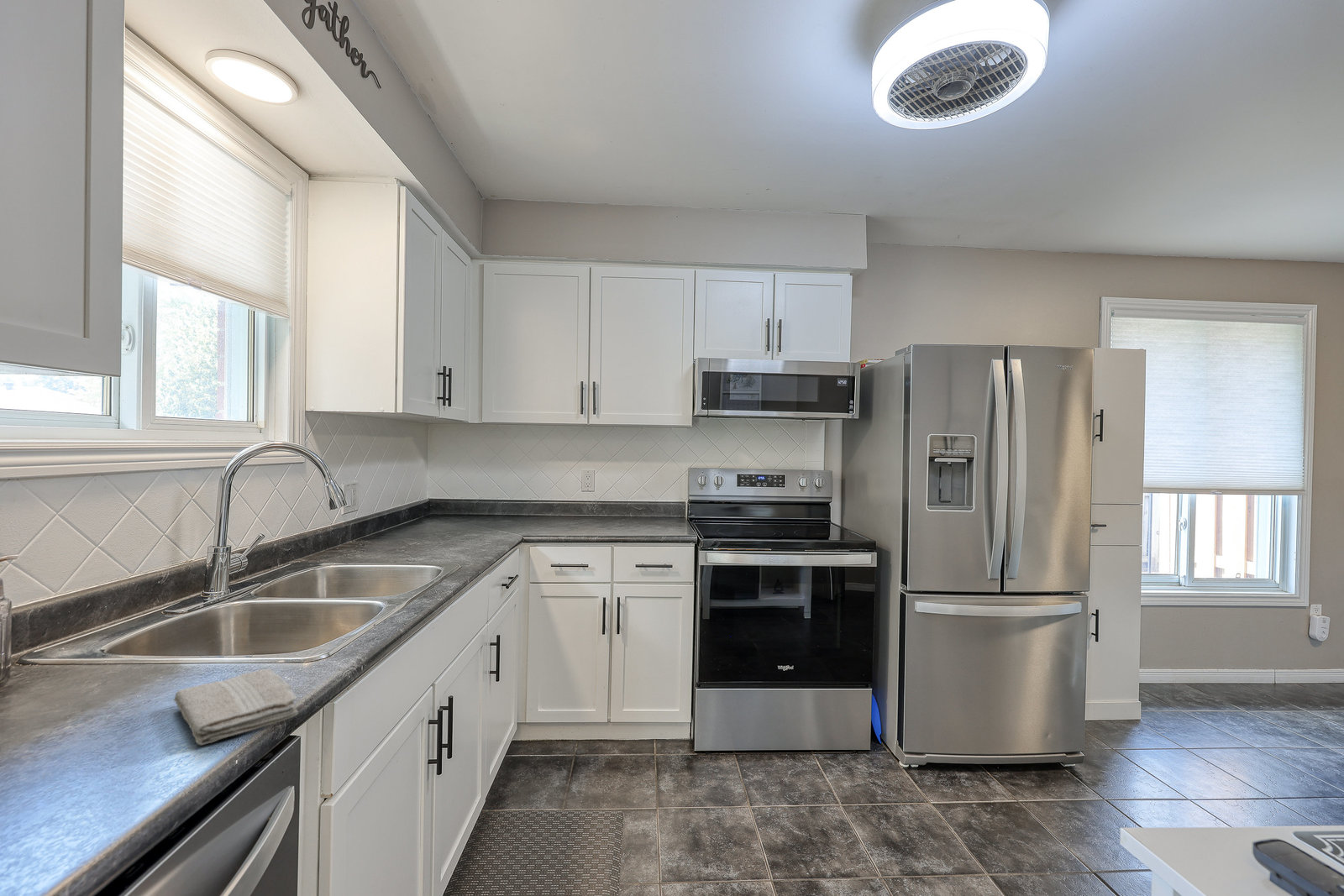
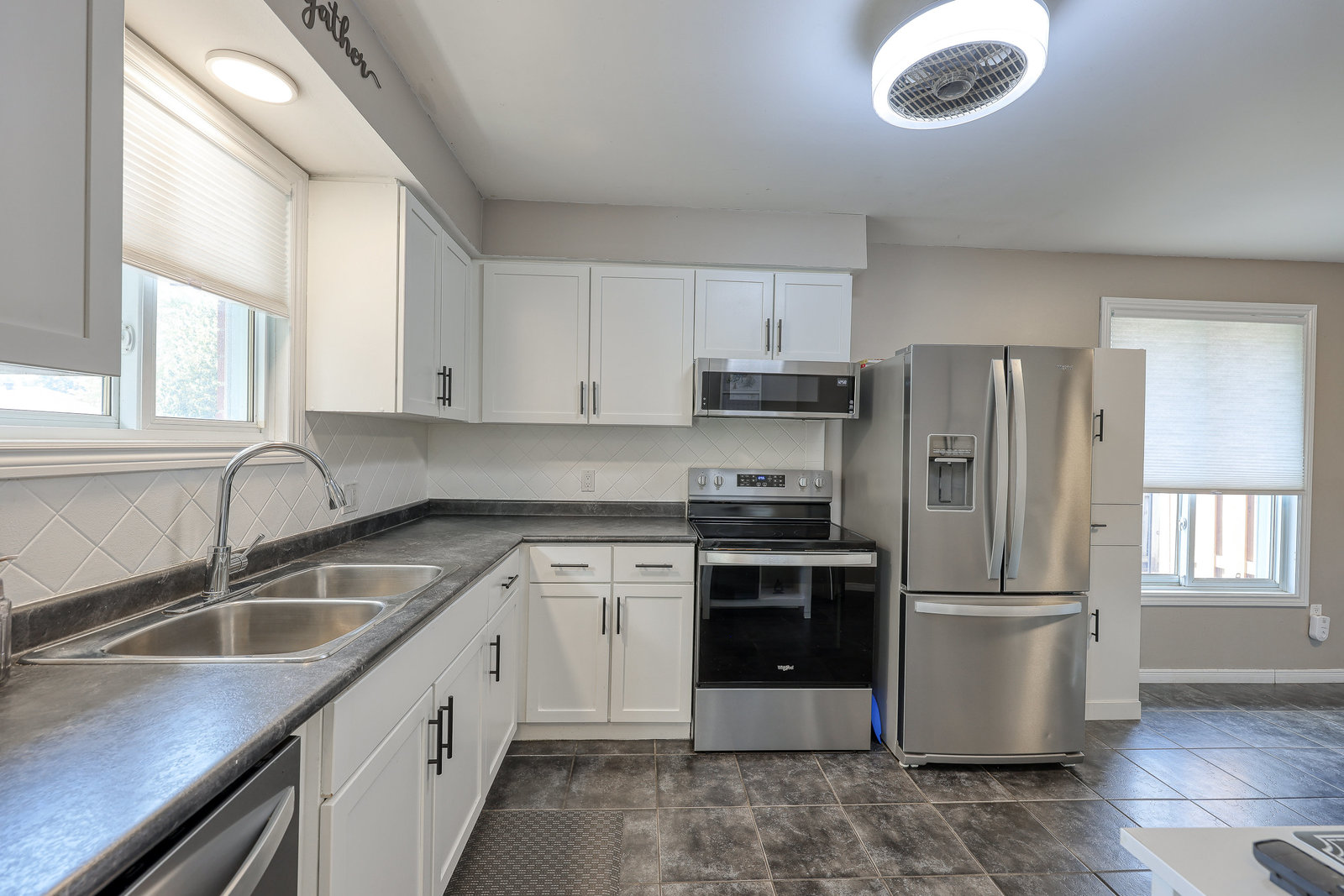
- washcloth [173,668,299,746]
